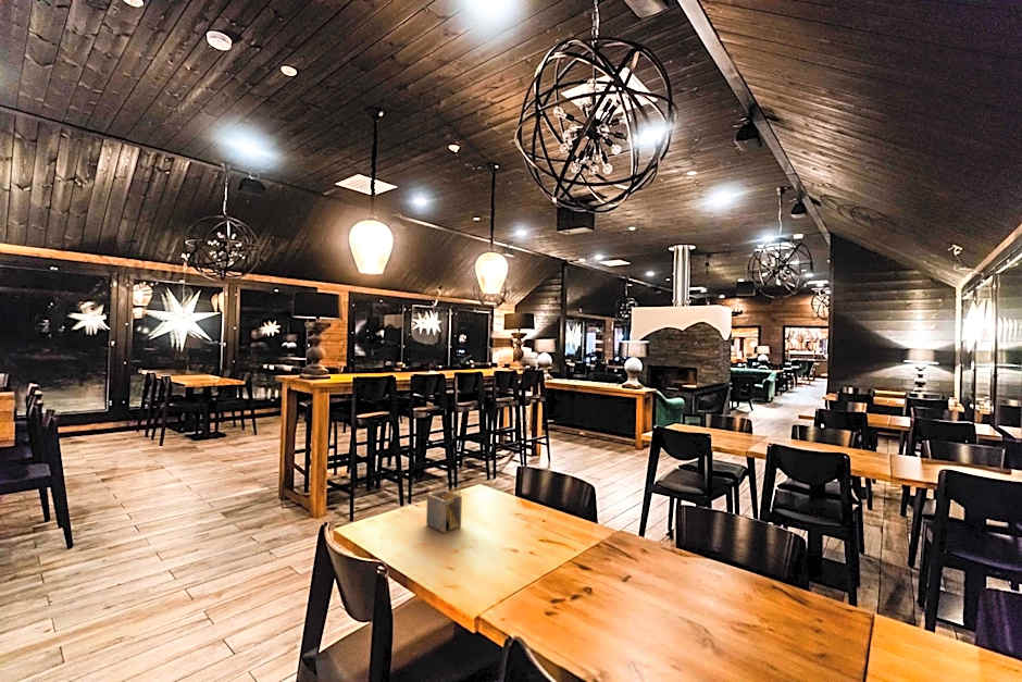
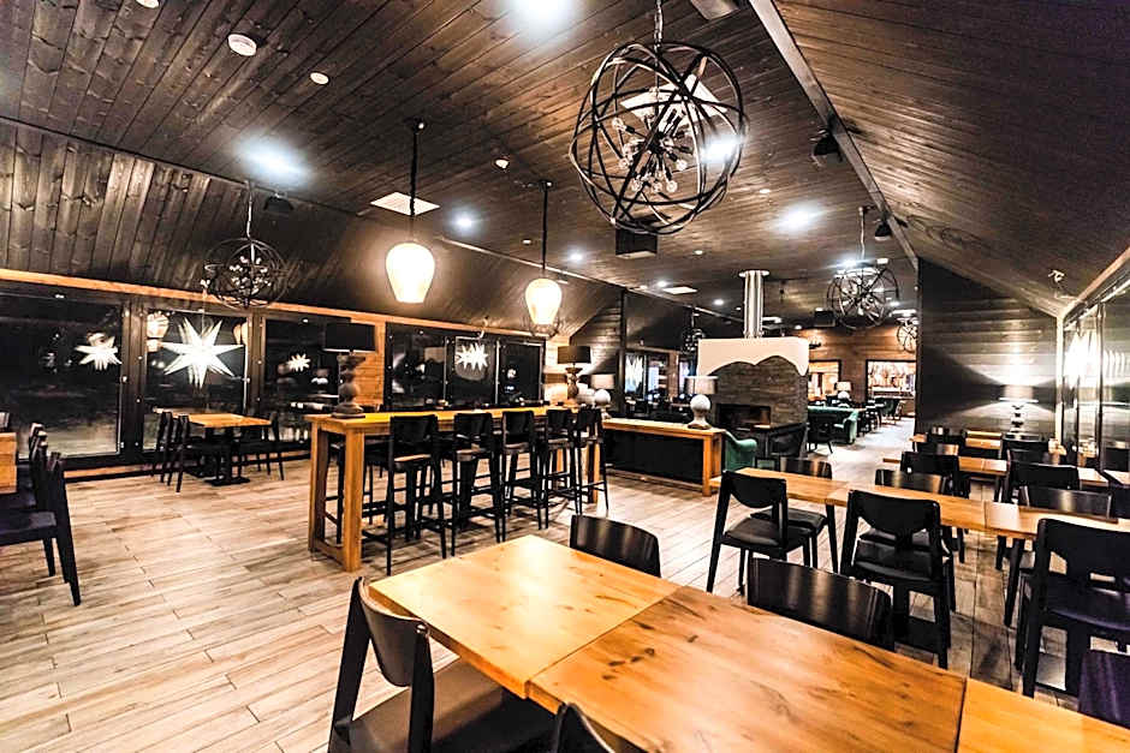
- napkin holder [425,485,463,534]
